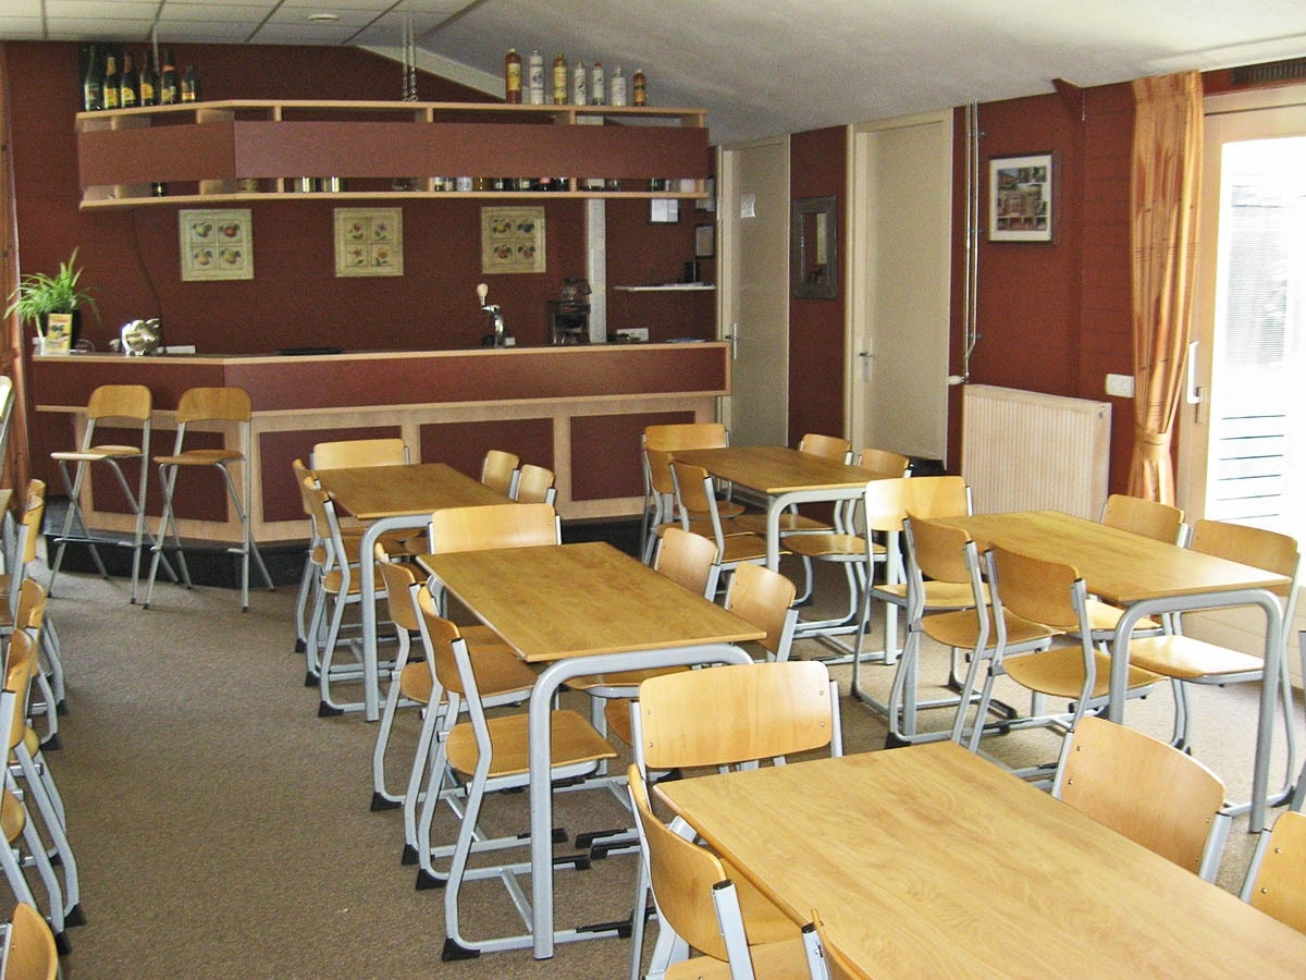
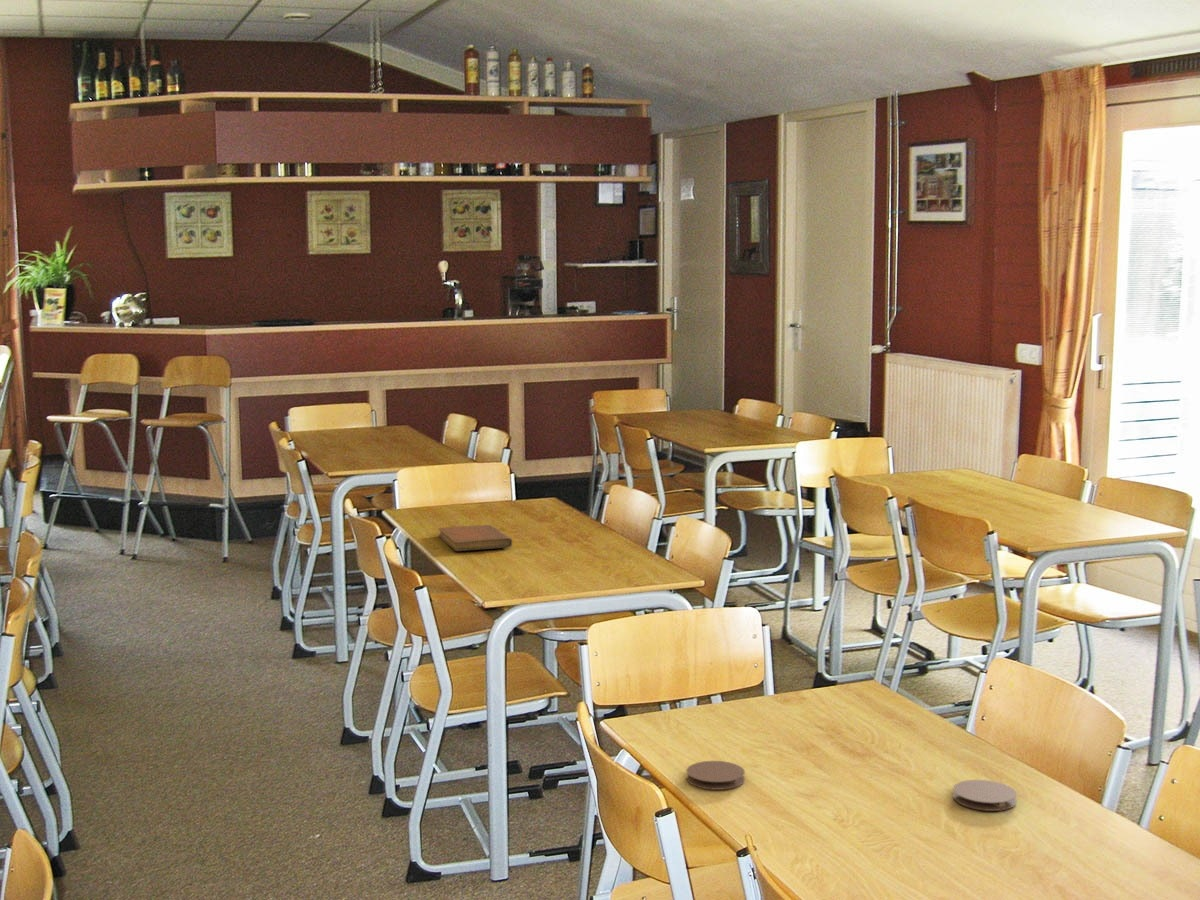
+ notebook [437,524,513,552]
+ coaster [685,760,746,791]
+ coaster [952,779,1017,812]
